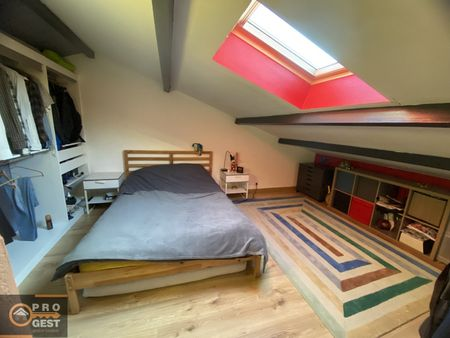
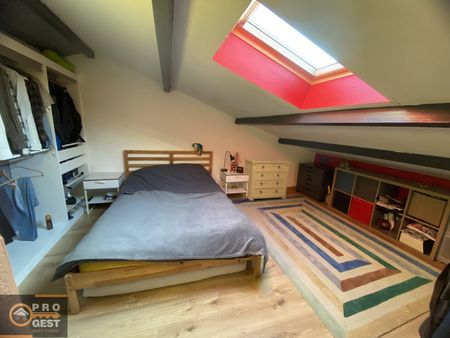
+ dresser [242,158,292,201]
